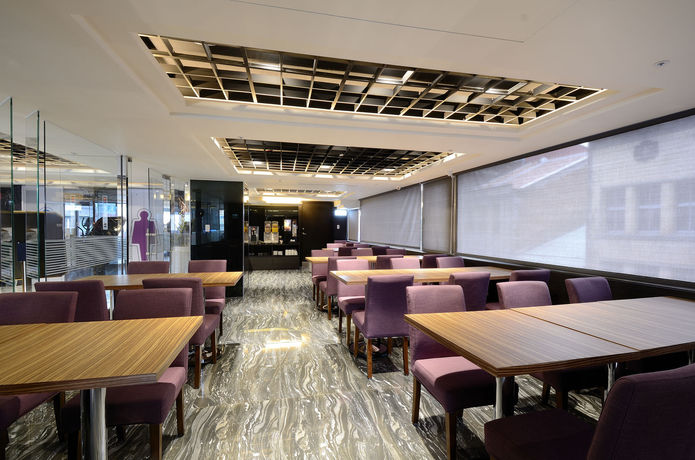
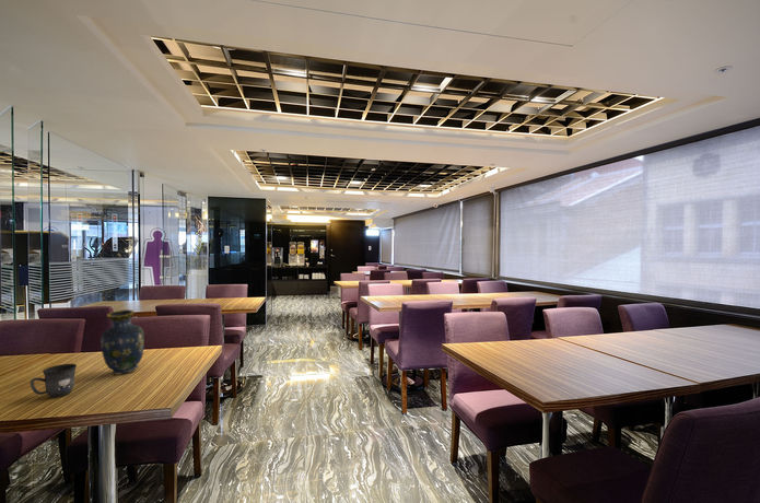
+ vase [100,308,145,376]
+ mug [30,363,78,399]
